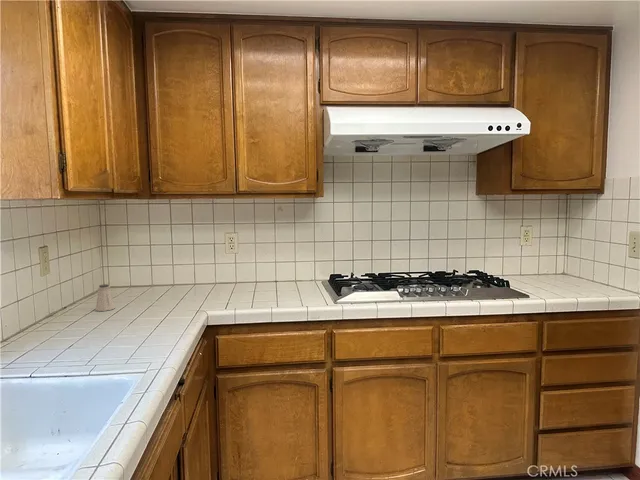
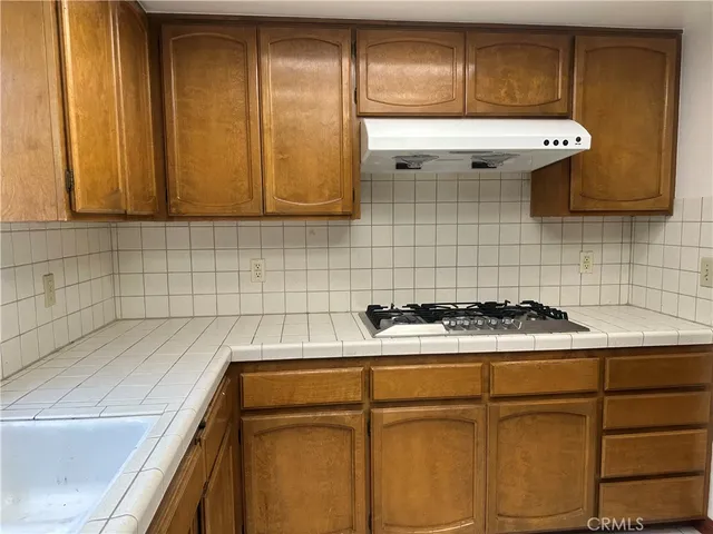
- saltshaker [95,283,116,312]
